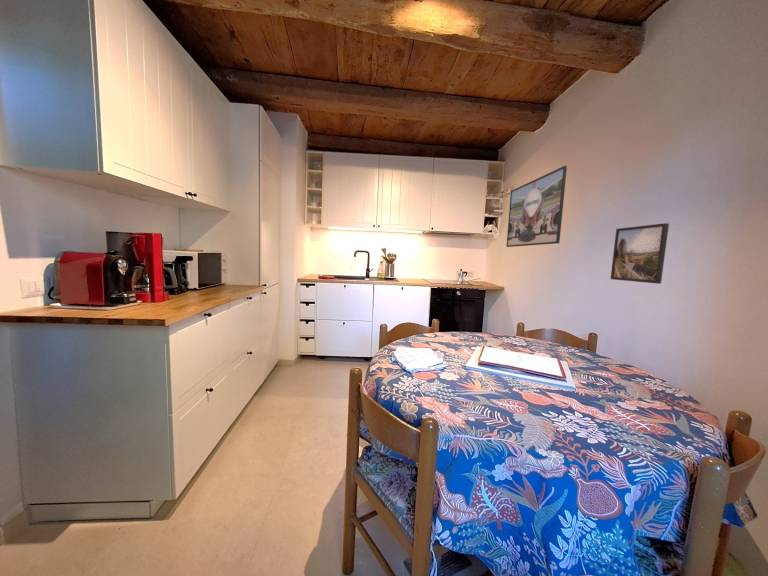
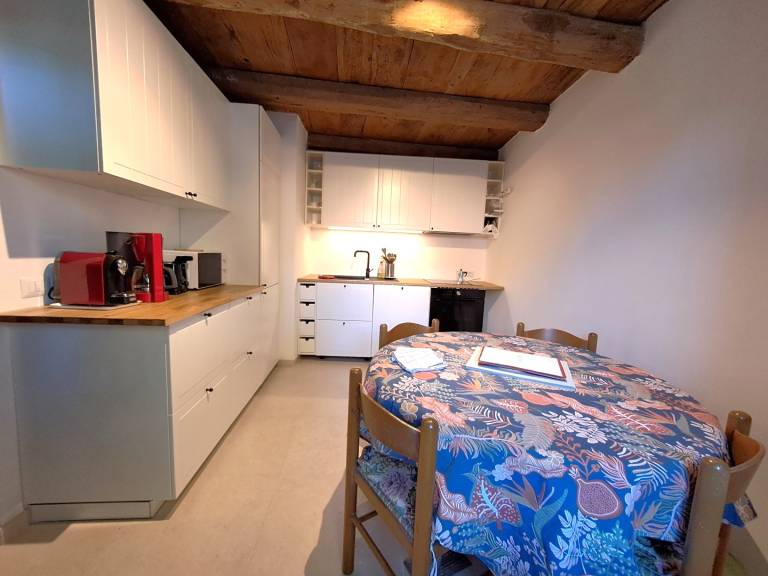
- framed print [610,222,670,285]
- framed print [505,165,568,248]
